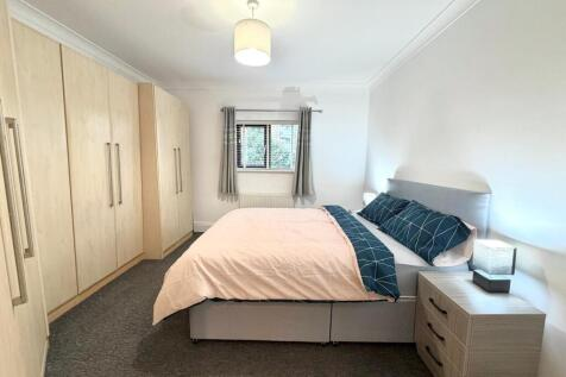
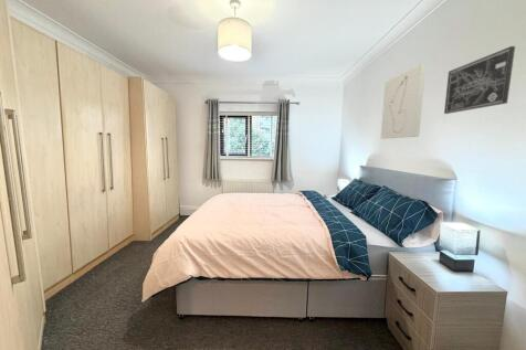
+ wall art [443,45,516,115]
+ wall art [380,62,427,139]
